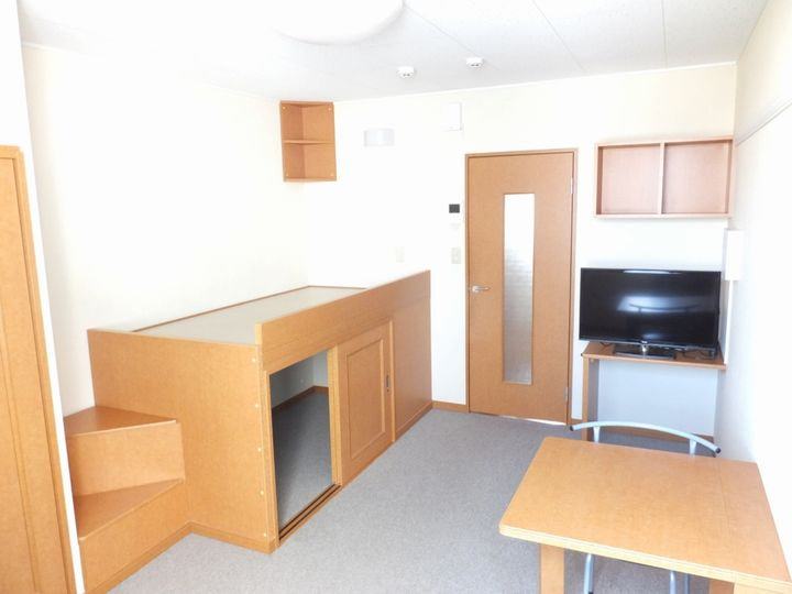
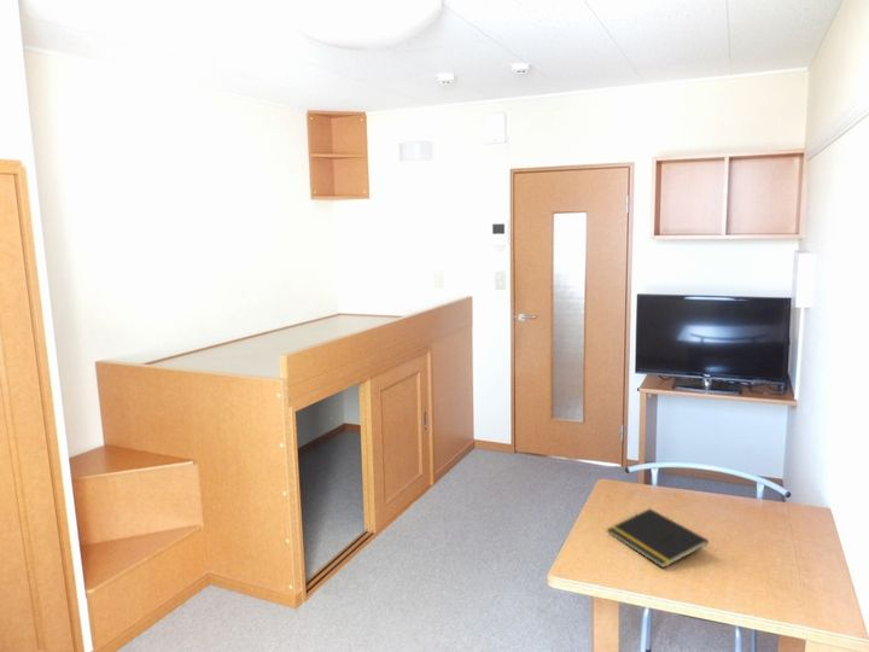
+ notepad [607,507,710,569]
